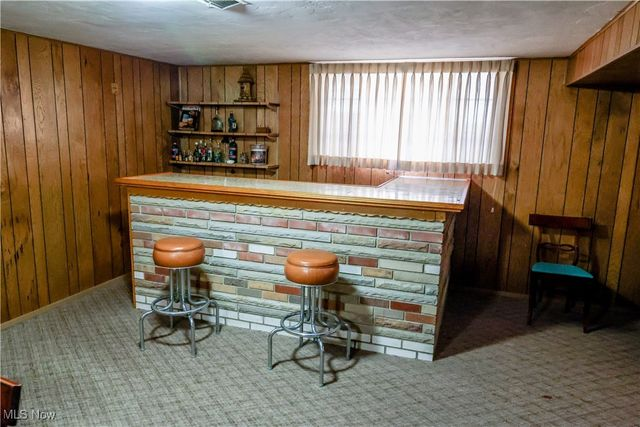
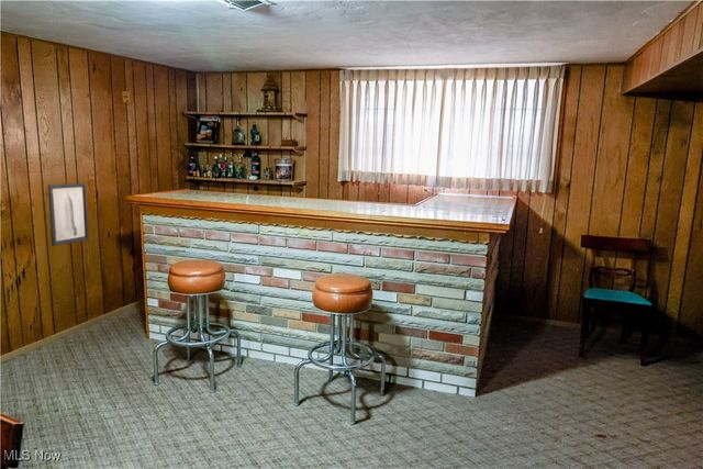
+ wall art [47,182,90,247]
